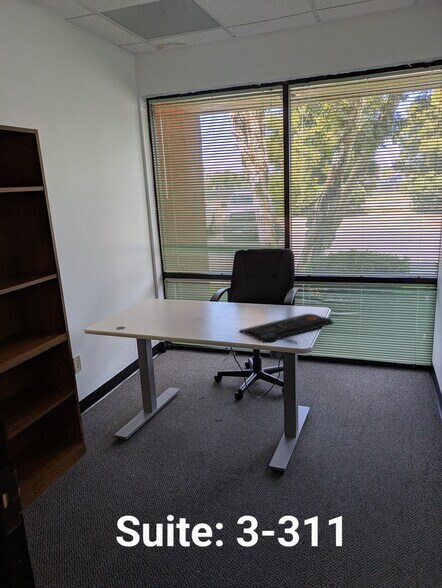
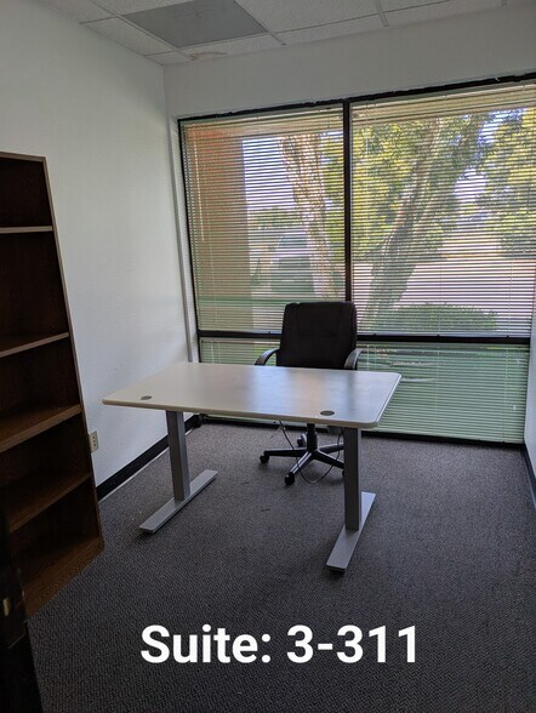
- keyboard [238,313,334,344]
